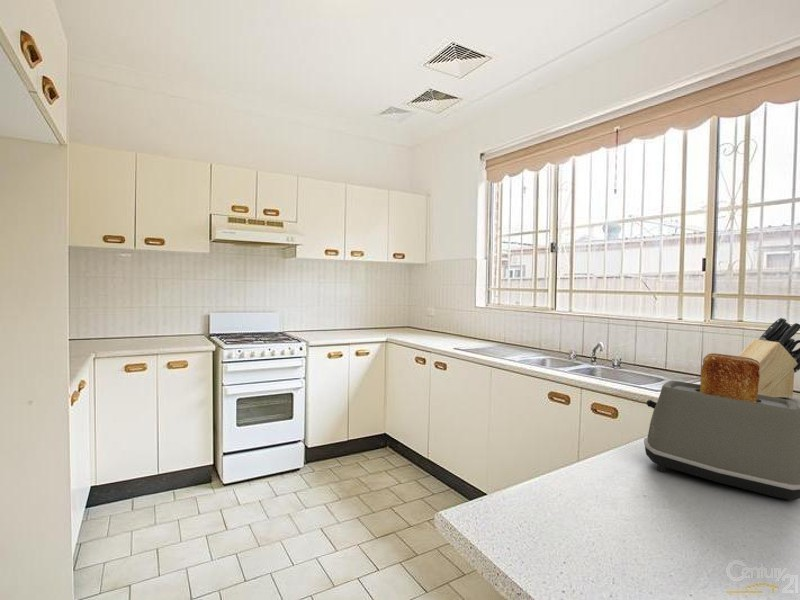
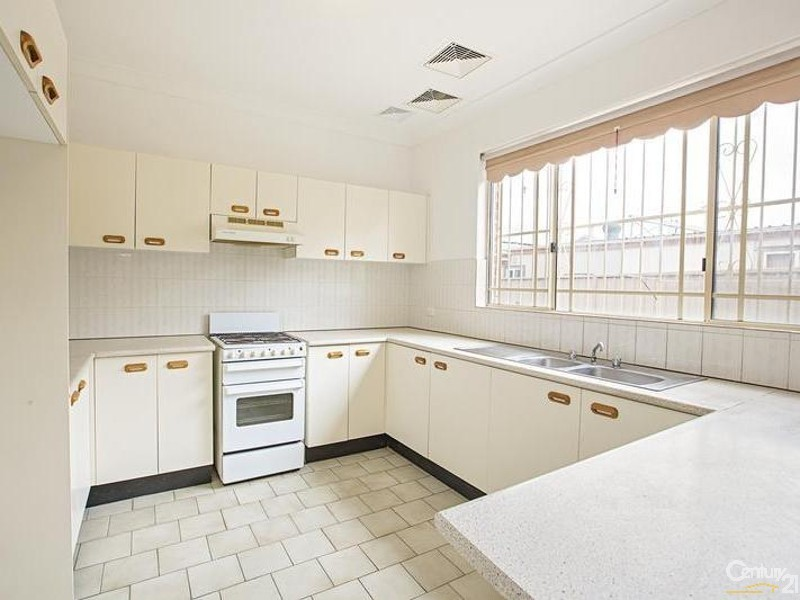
- toaster [643,352,800,501]
- knife block [737,317,800,399]
